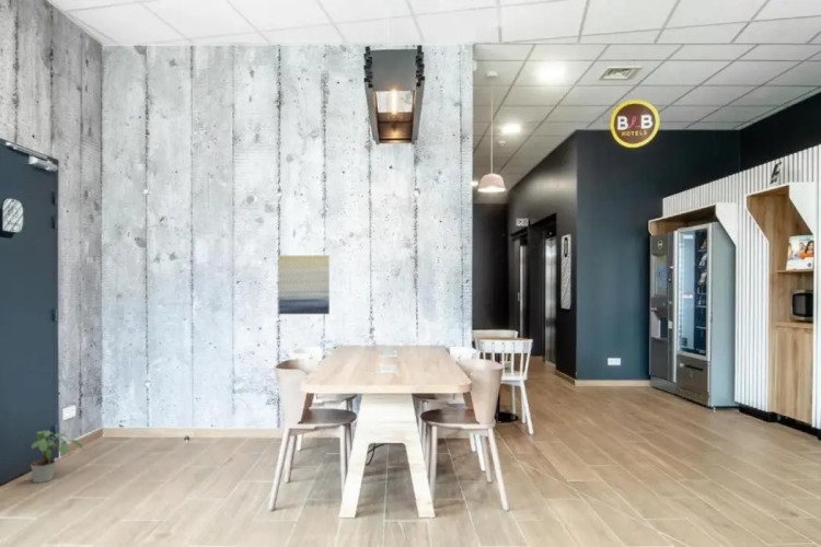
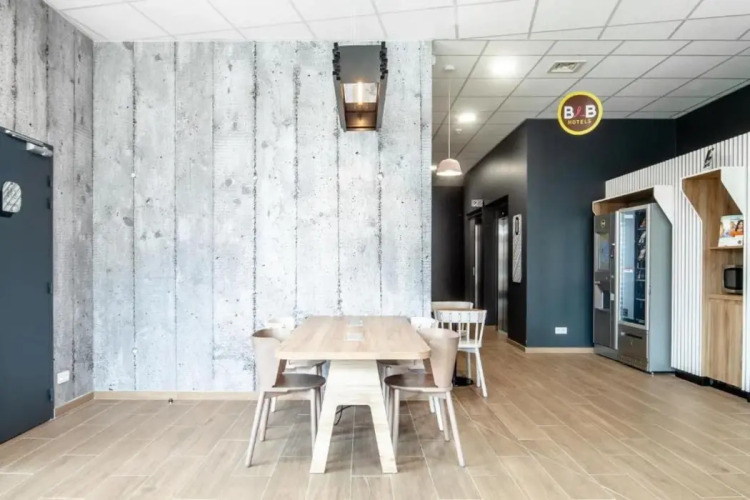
- potted plant [30,429,84,484]
- wall art [278,254,331,315]
